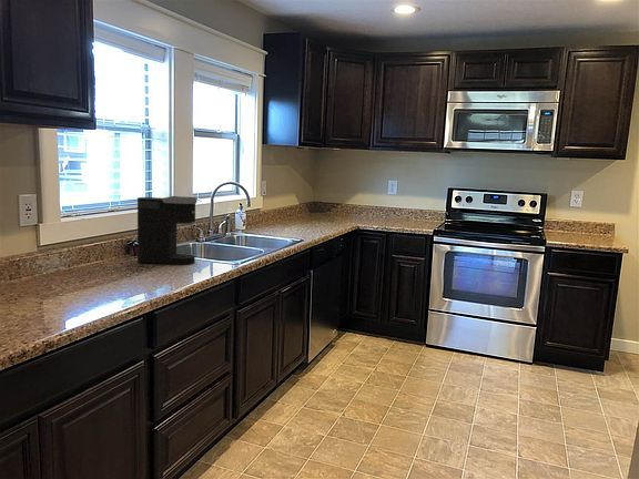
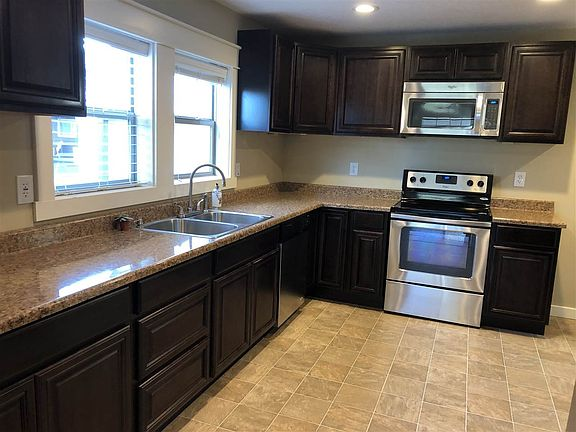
- coffee maker [136,195,199,266]
